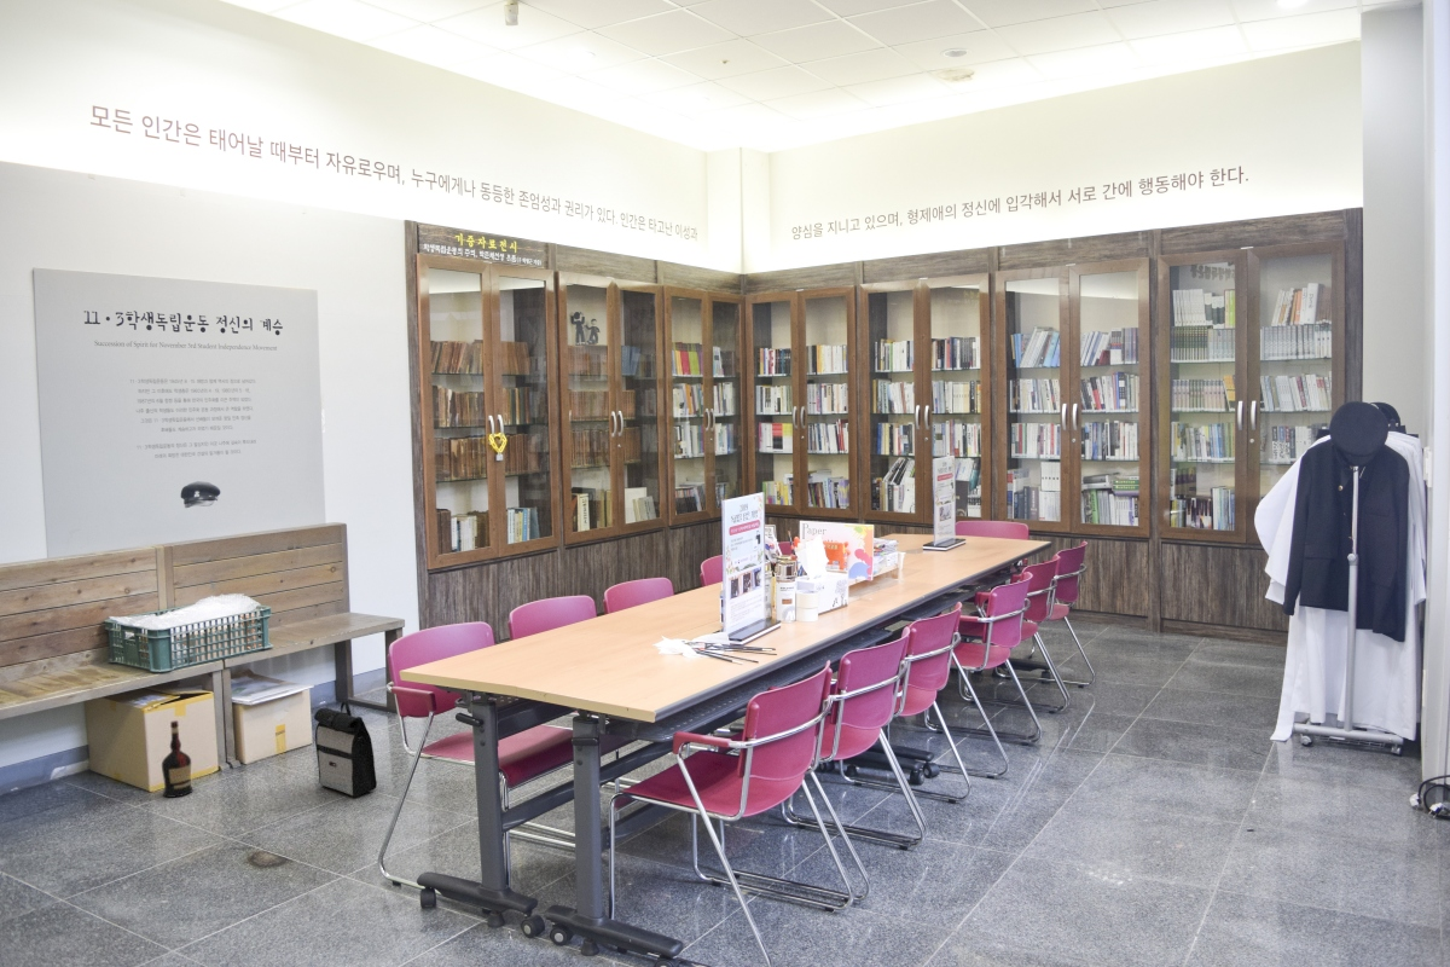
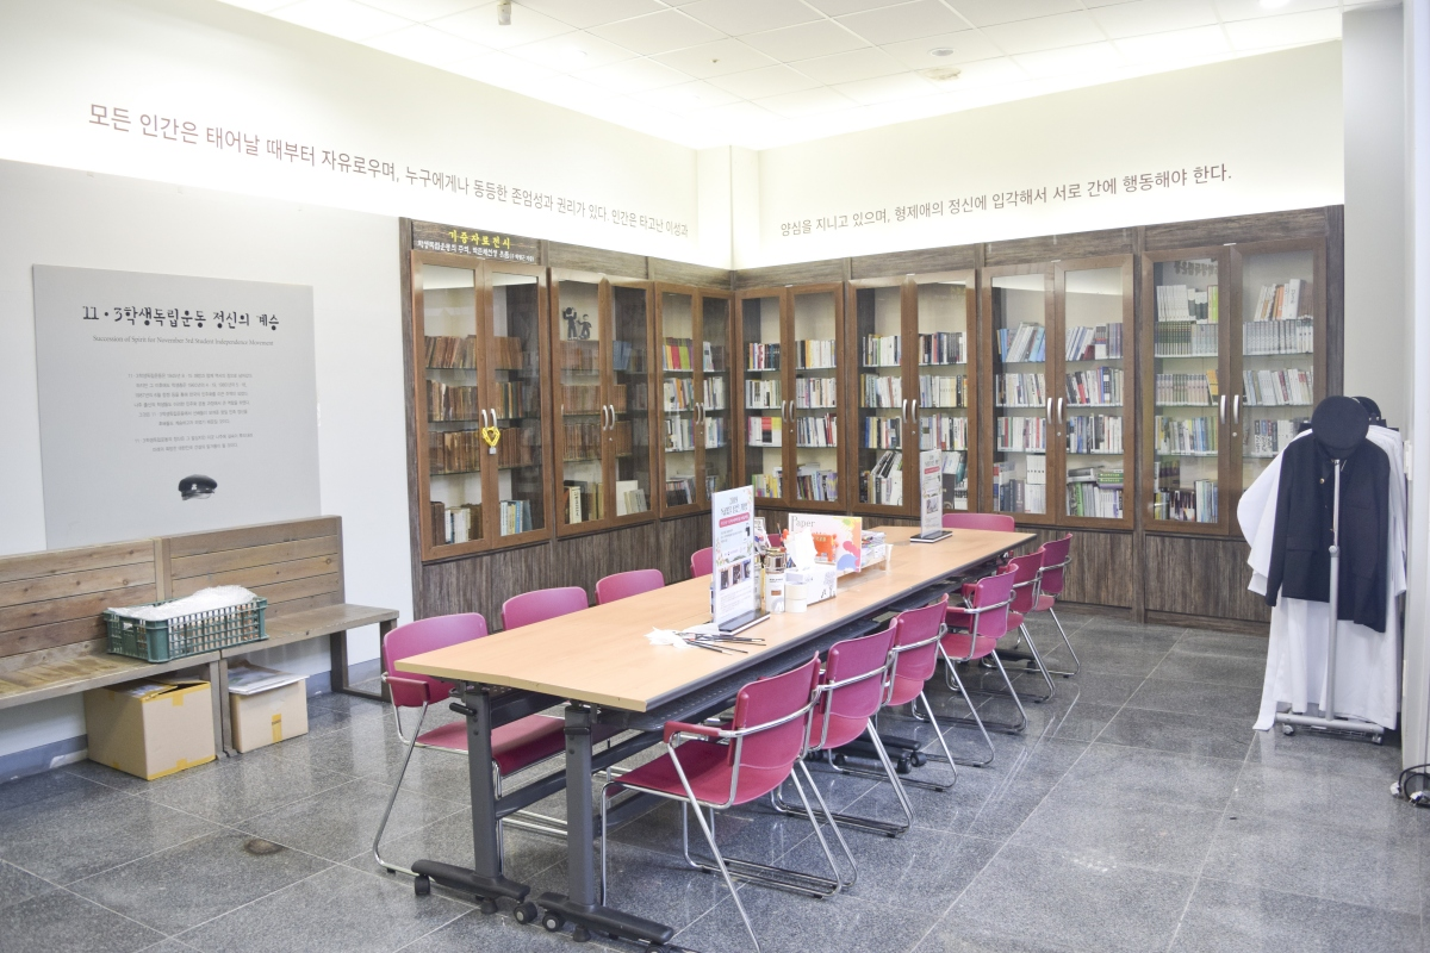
- liquor [161,719,195,799]
- backpack [313,700,378,798]
